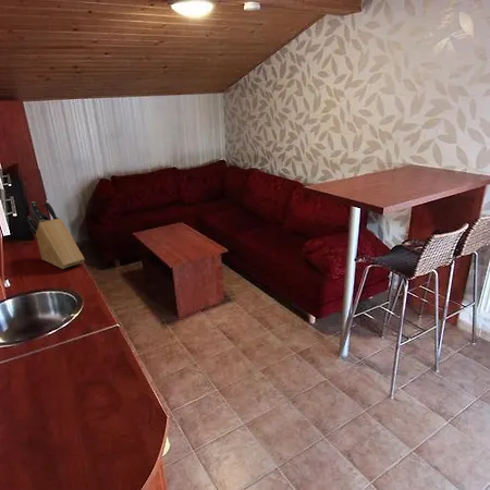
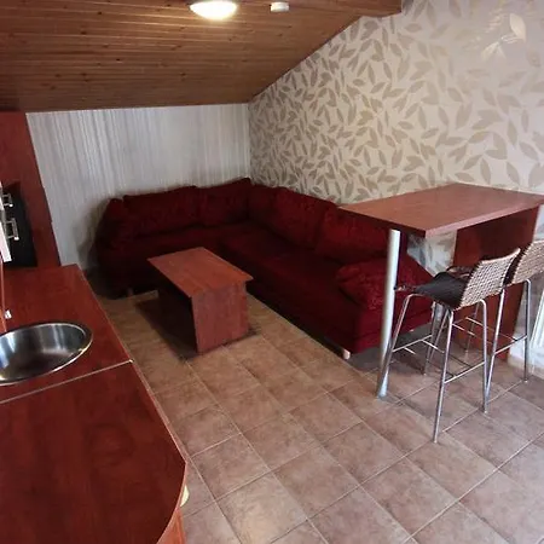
- knife block [26,200,86,270]
